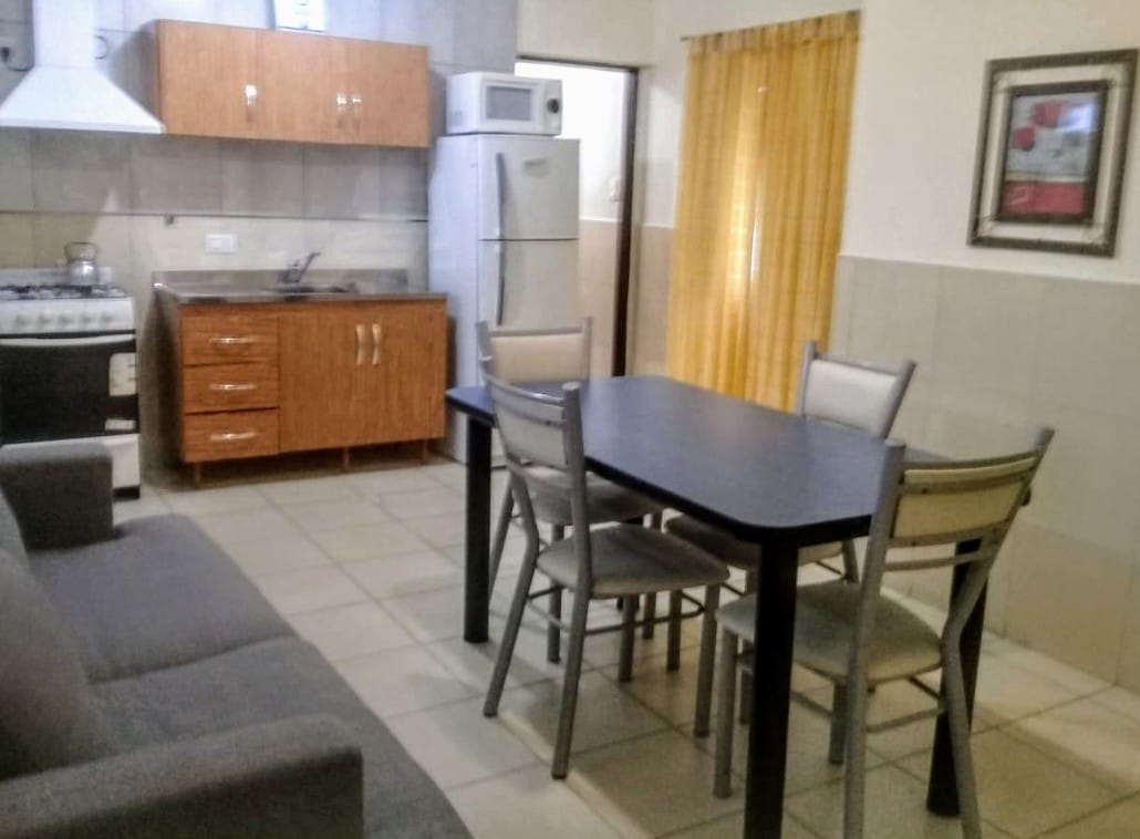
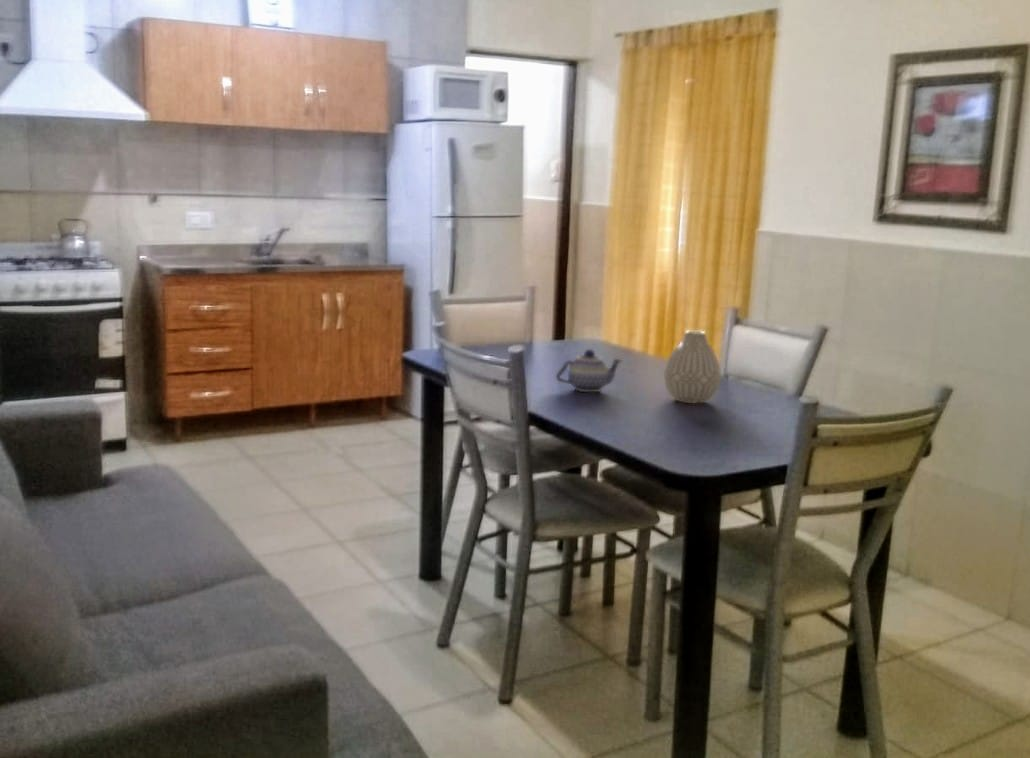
+ vase [663,329,722,404]
+ teapot [555,348,624,393]
